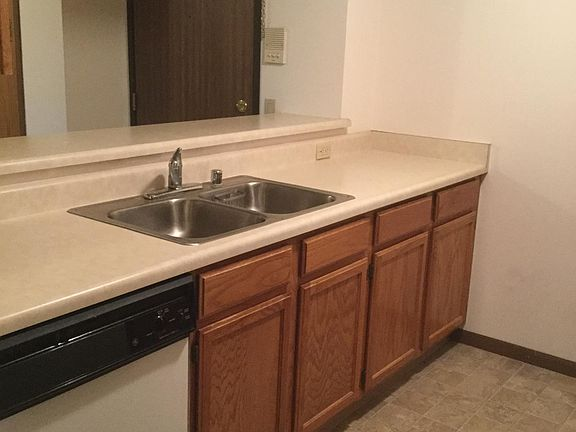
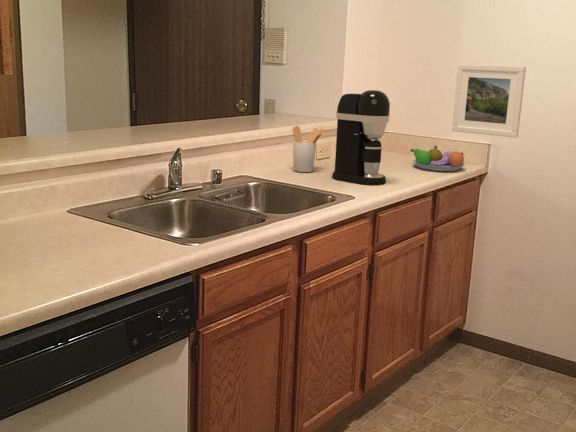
+ utensil holder [292,125,325,173]
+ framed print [451,63,527,139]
+ coffee maker [331,89,391,185]
+ fruit bowl [410,144,466,172]
